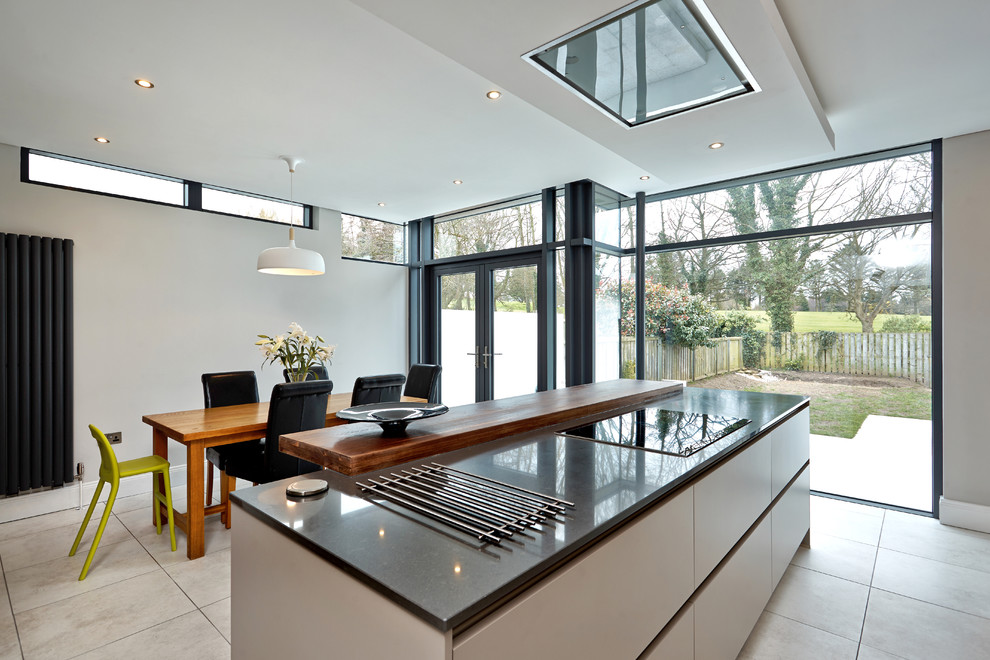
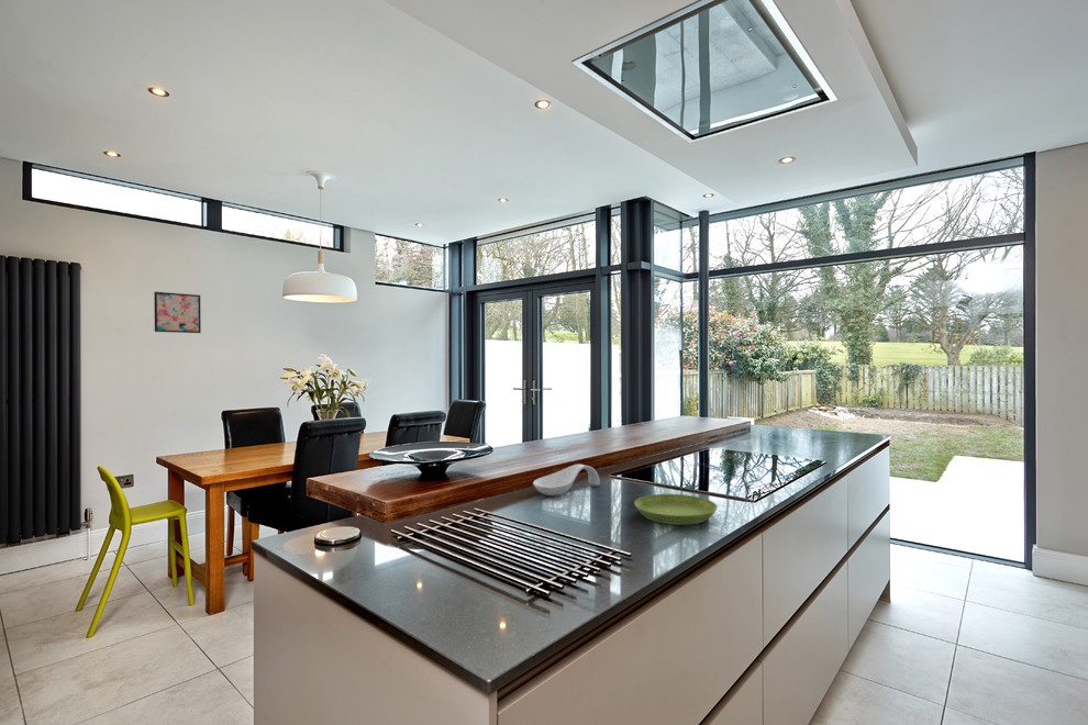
+ saucer [633,493,719,526]
+ wall art [153,291,202,334]
+ spoon rest [532,464,601,497]
